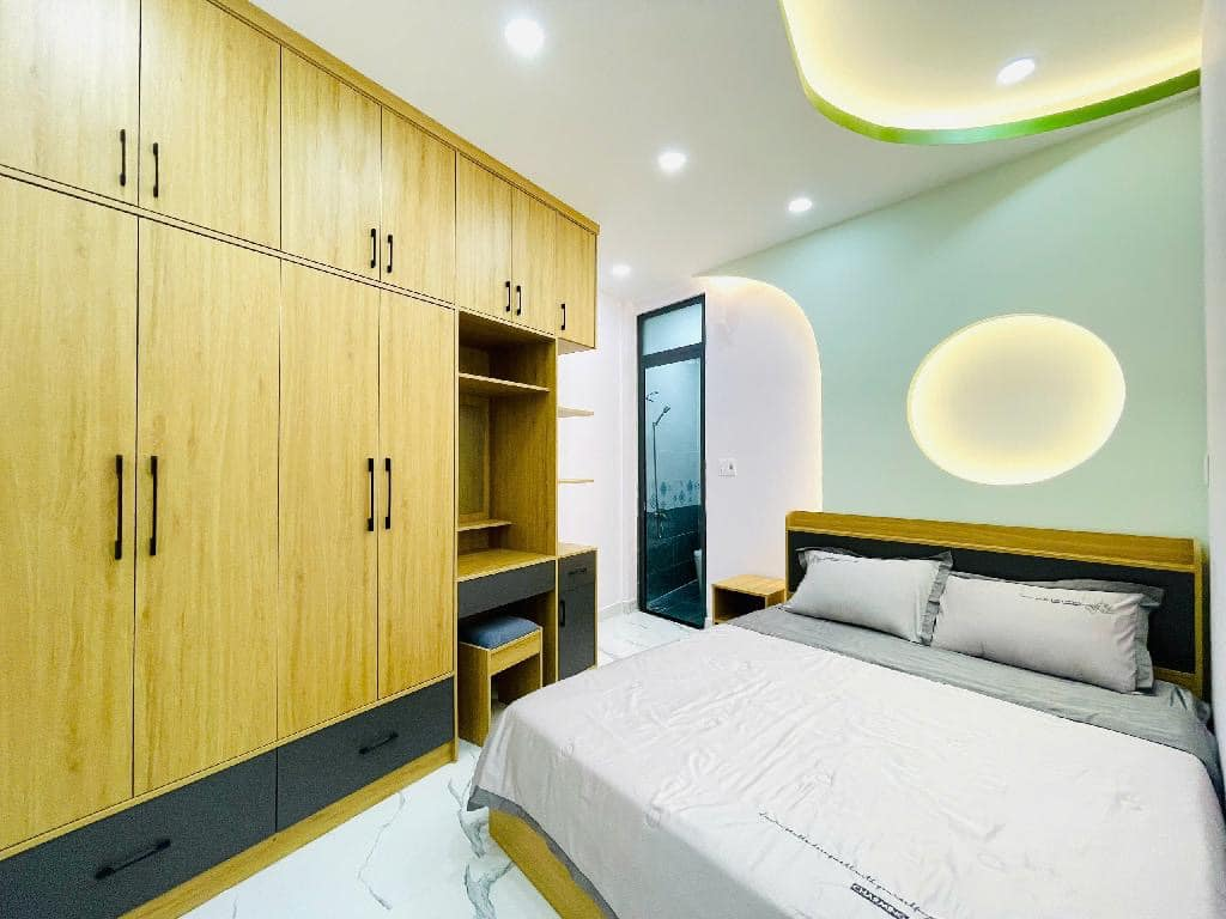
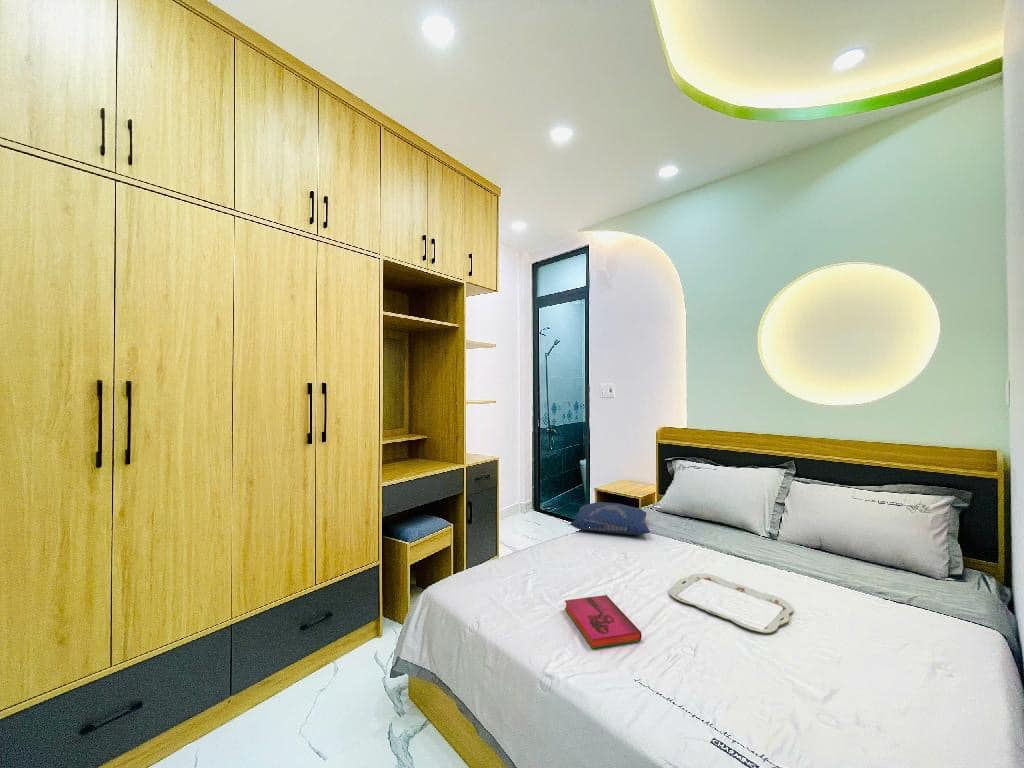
+ serving tray [668,573,794,634]
+ hardback book [564,594,643,650]
+ cushion [569,501,651,537]
